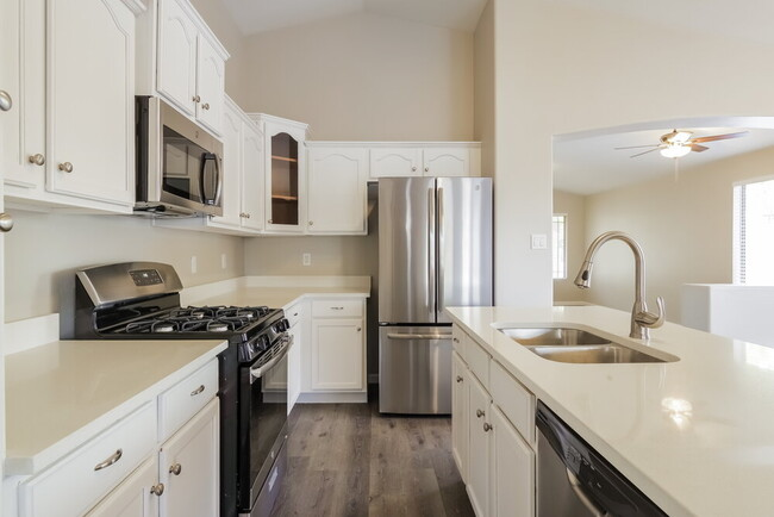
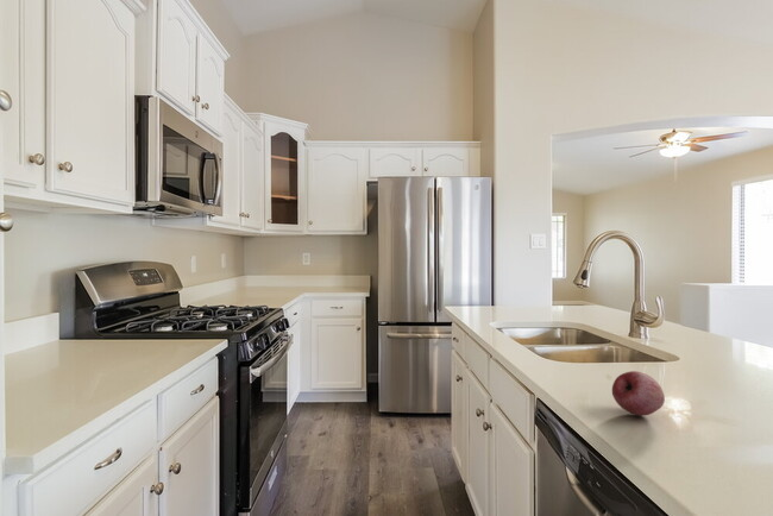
+ fruit [611,370,666,417]
